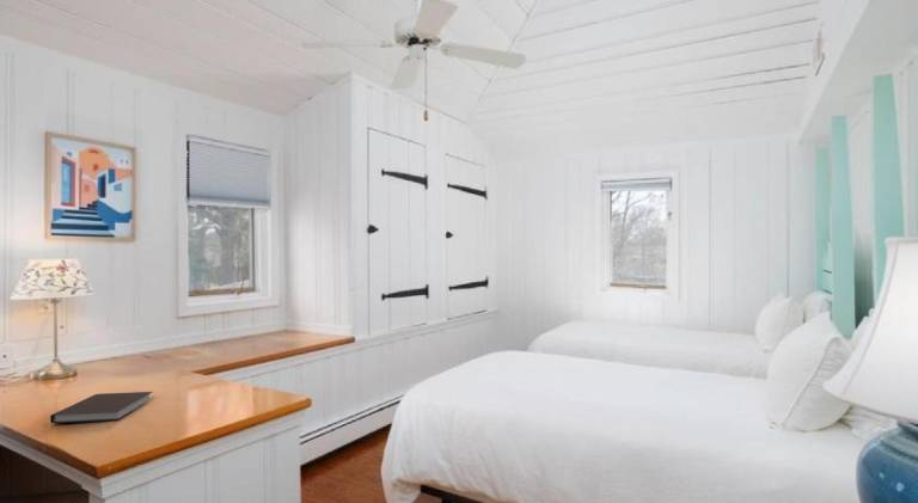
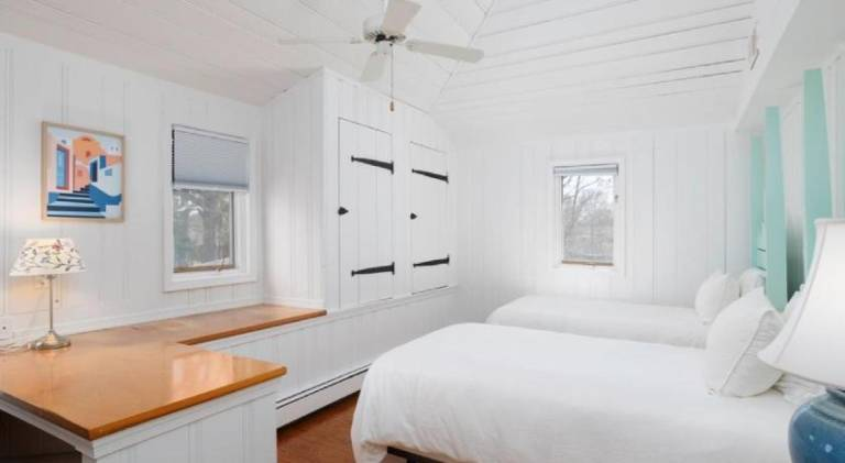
- notebook [49,391,153,424]
